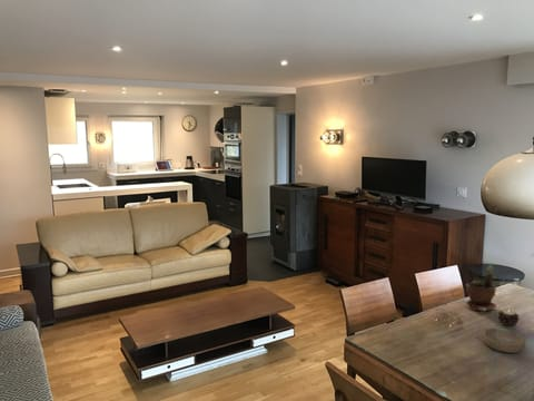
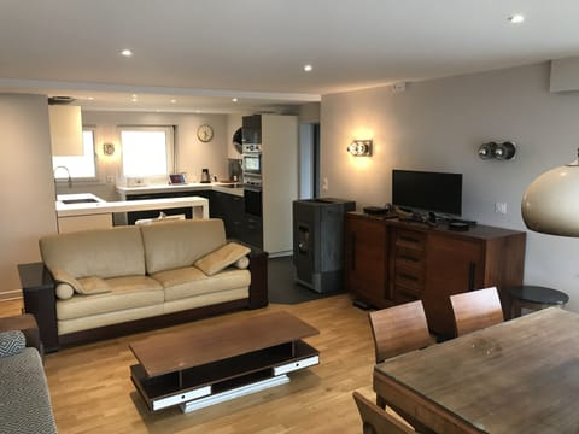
- candle [497,310,521,330]
- potted plant [465,264,497,312]
- bowl [482,327,526,354]
